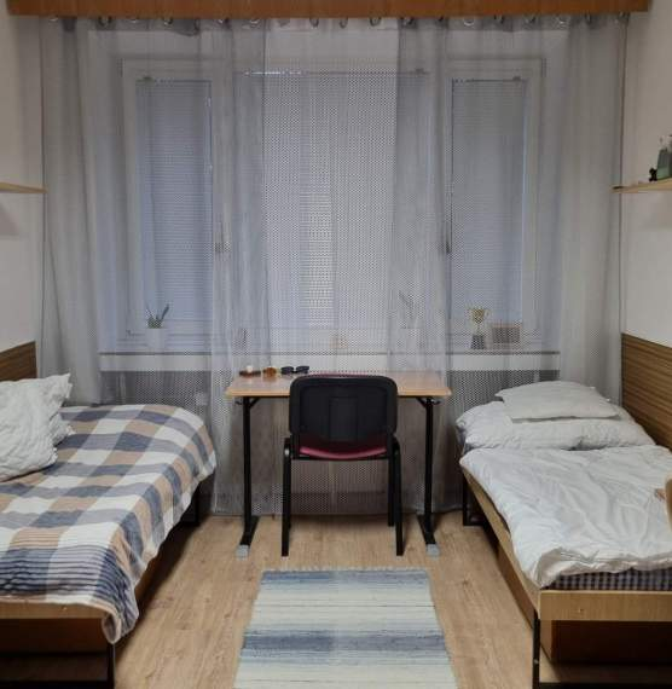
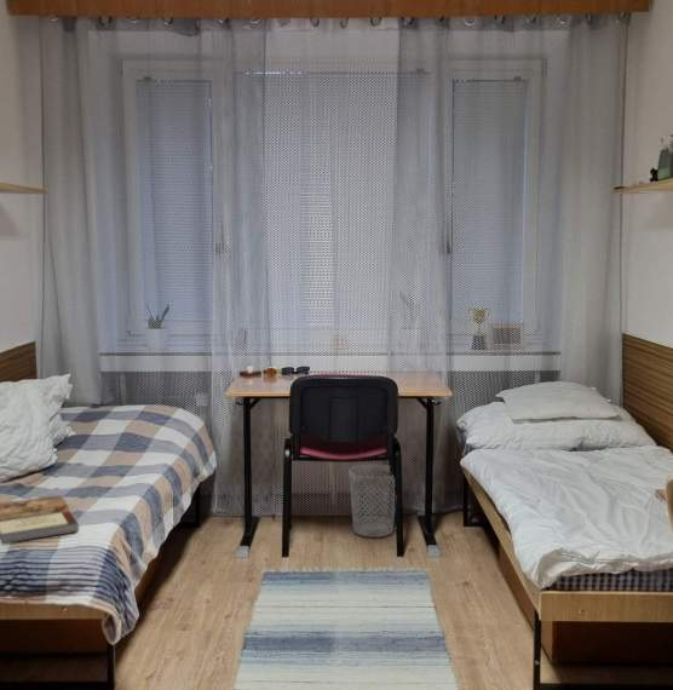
+ wastebasket [347,462,396,539]
+ book [0,494,80,545]
